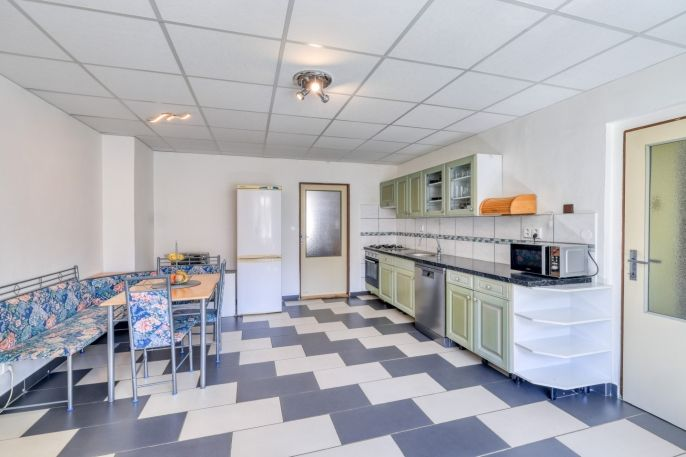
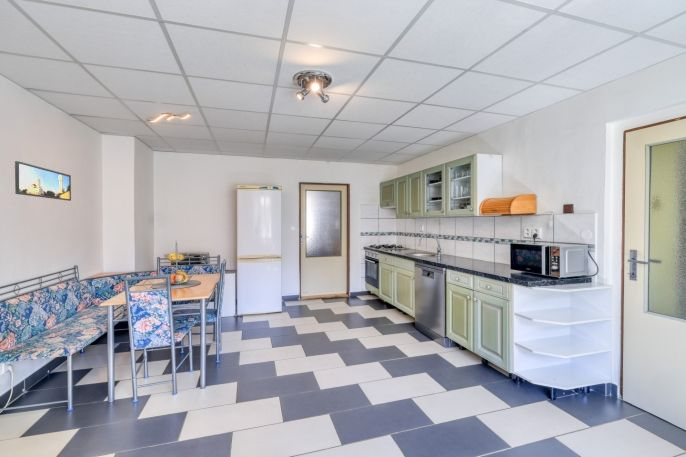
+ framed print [14,160,72,202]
